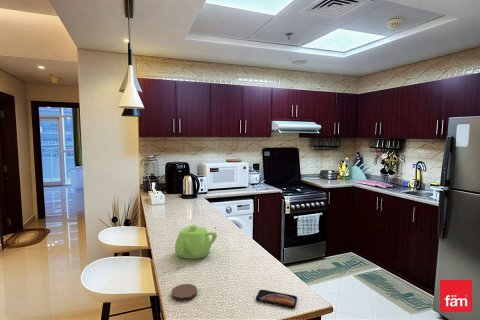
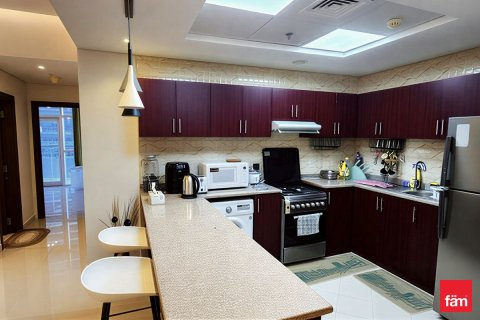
- coaster [171,283,198,302]
- smartphone [255,289,298,309]
- teapot [174,224,218,260]
